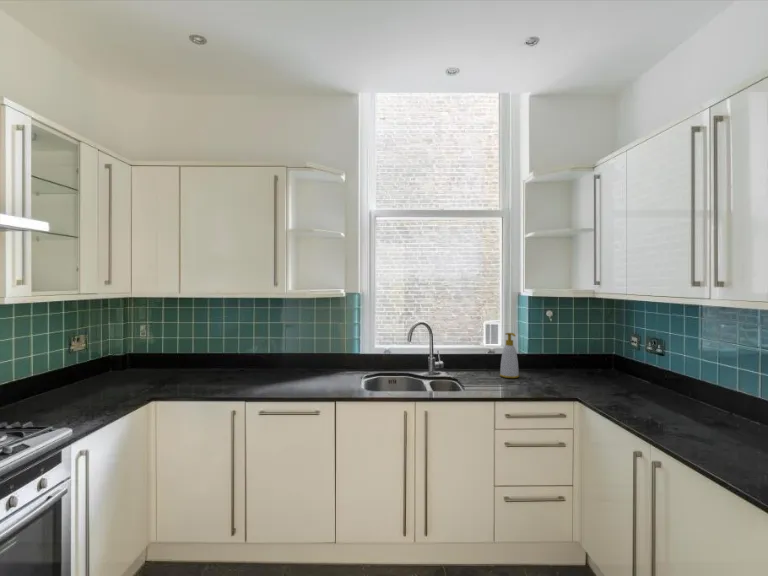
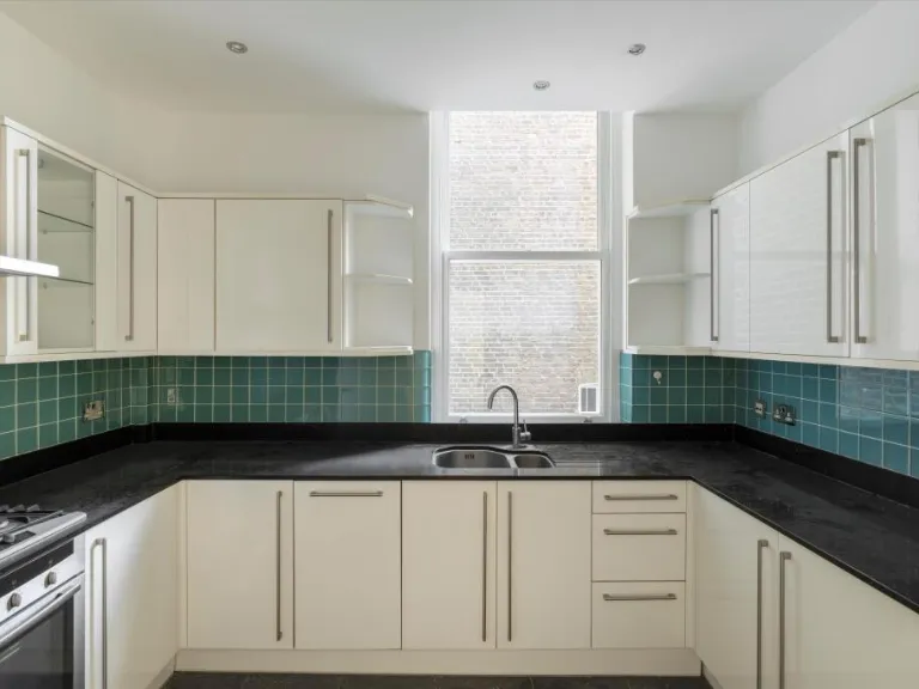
- soap bottle [499,332,520,379]
